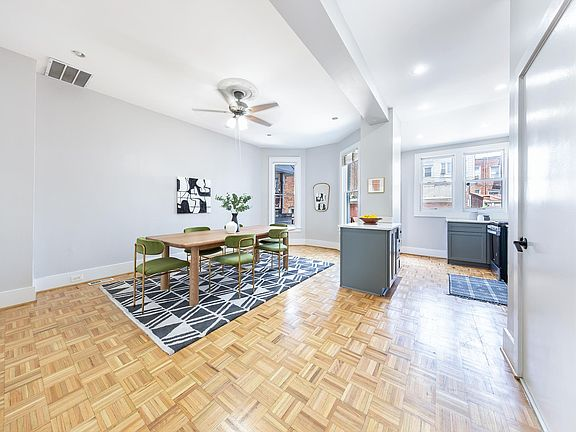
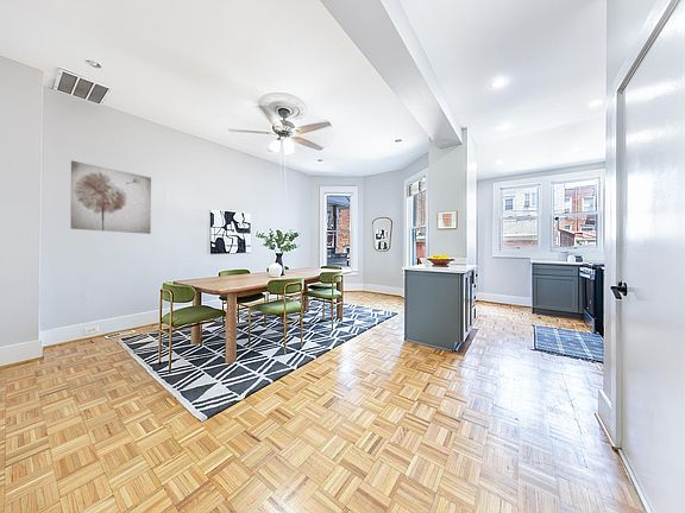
+ wall art [69,159,152,235]
